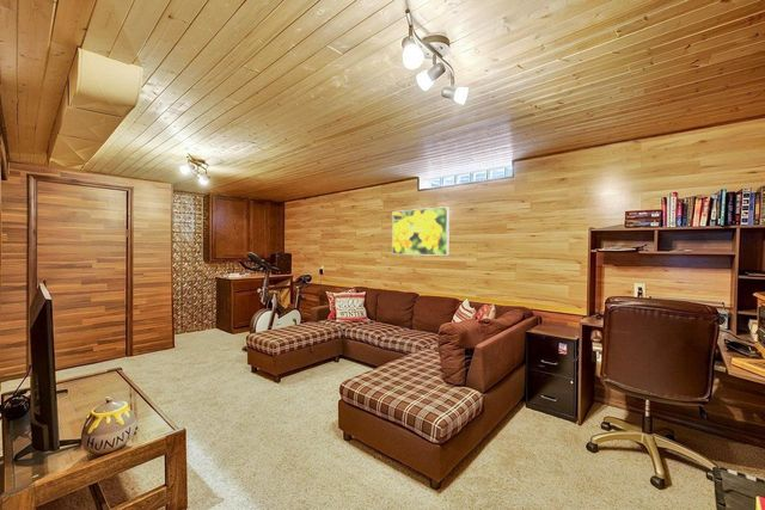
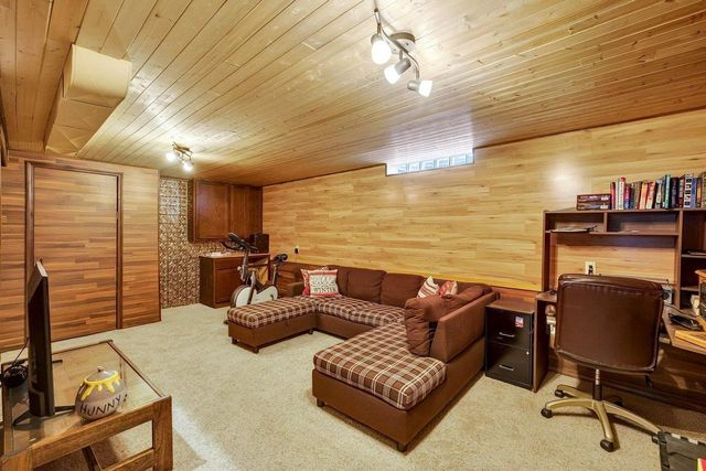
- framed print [391,205,451,257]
